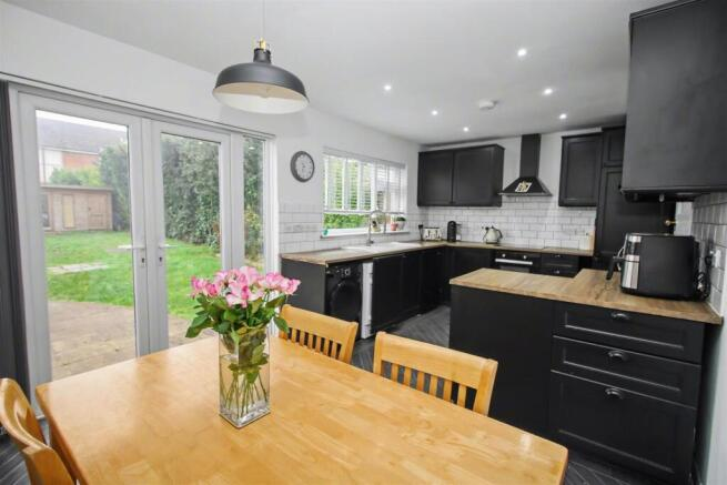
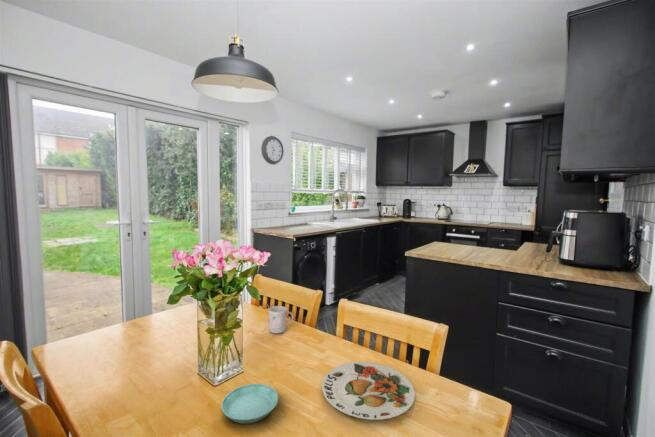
+ mug [266,303,295,334]
+ plate [321,361,416,421]
+ saucer [220,383,279,424]
